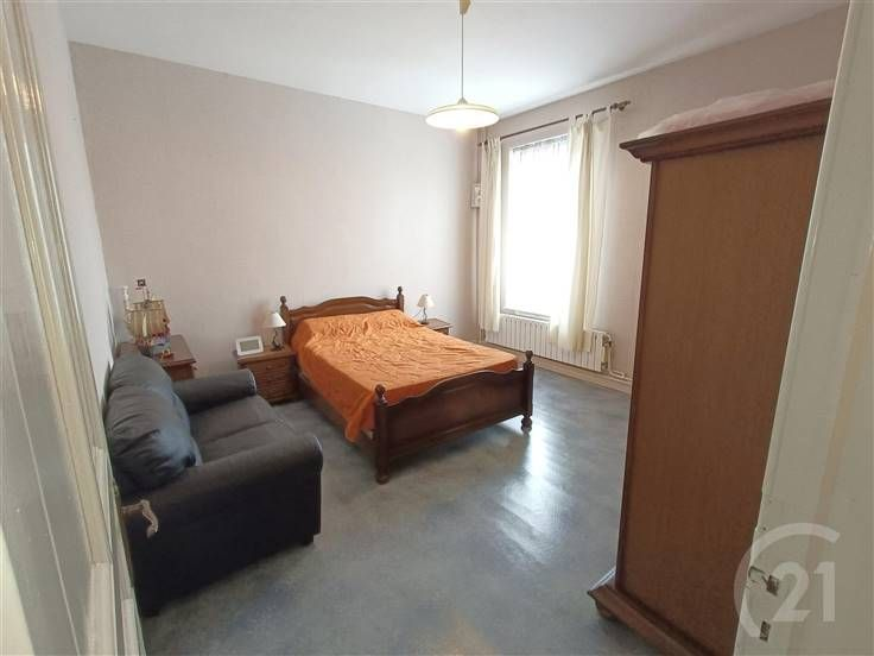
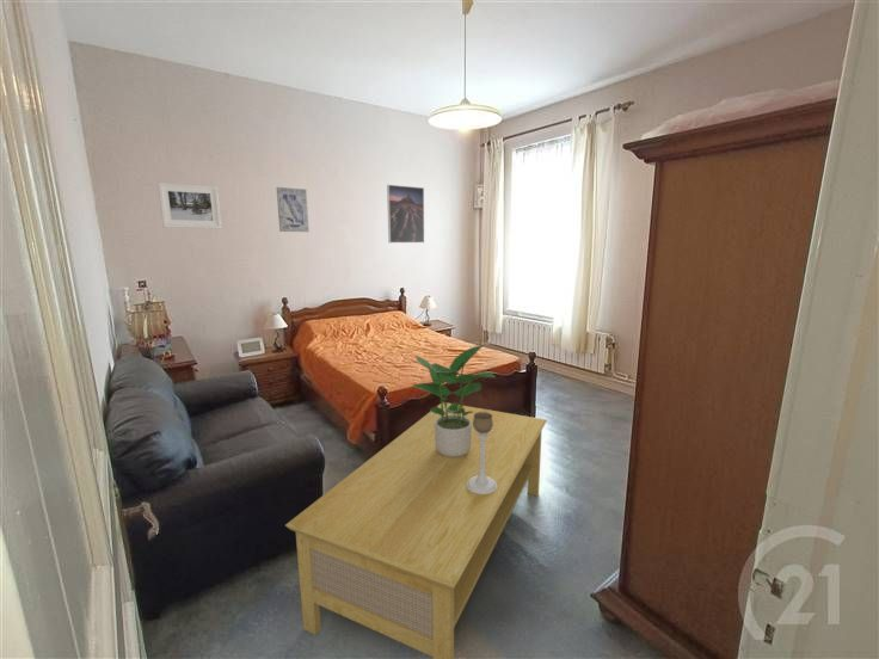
+ coffee table [284,402,548,659]
+ candle holder [467,412,497,494]
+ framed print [156,181,223,229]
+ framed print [386,184,425,244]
+ wall art [276,186,309,233]
+ potted plant [411,344,497,457]
